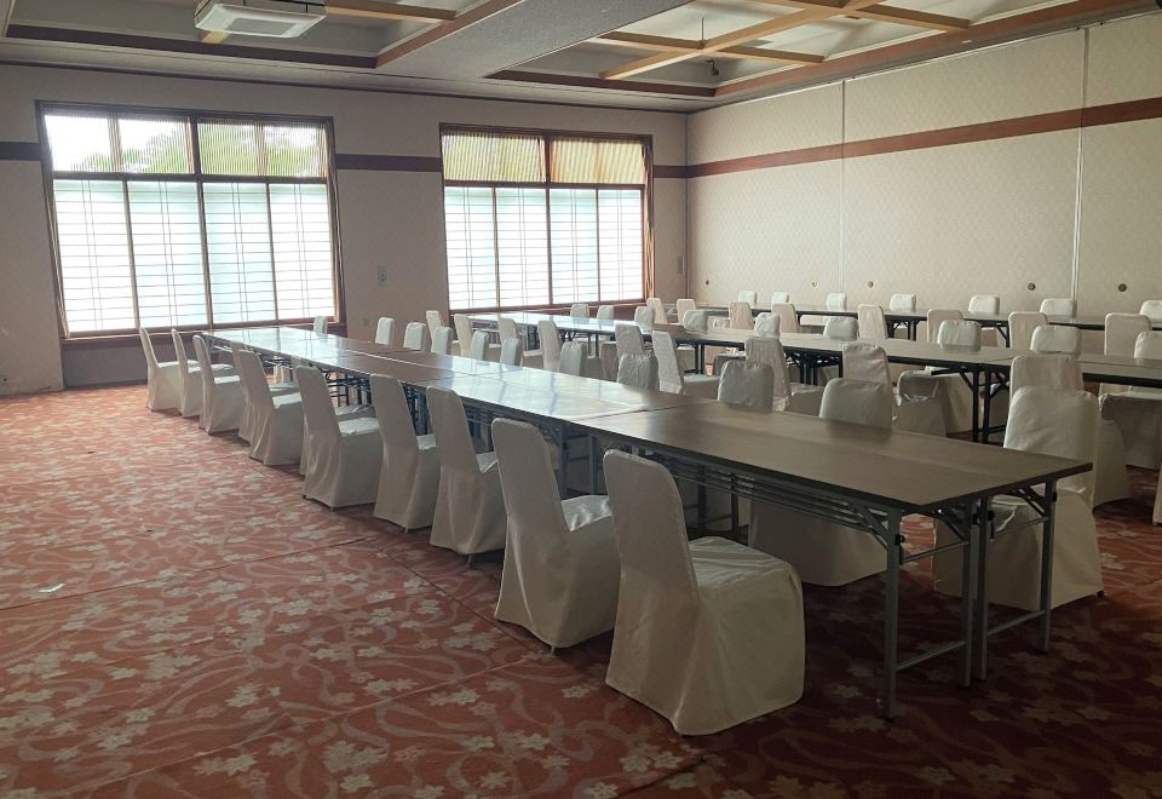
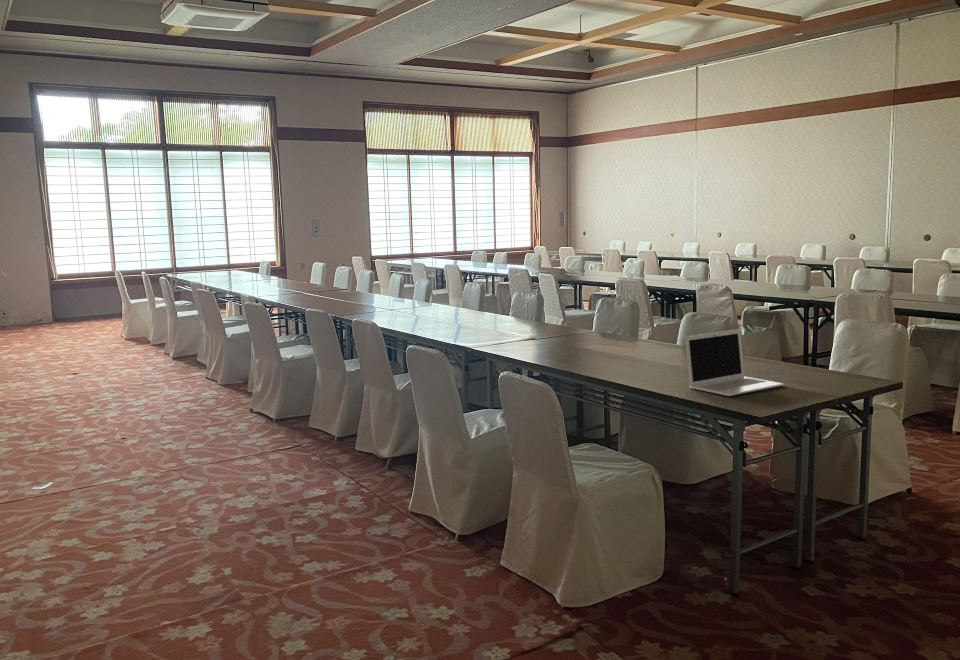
+ laptop [684,328,785,397]
